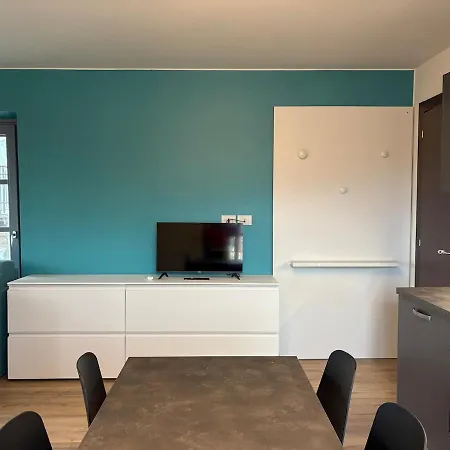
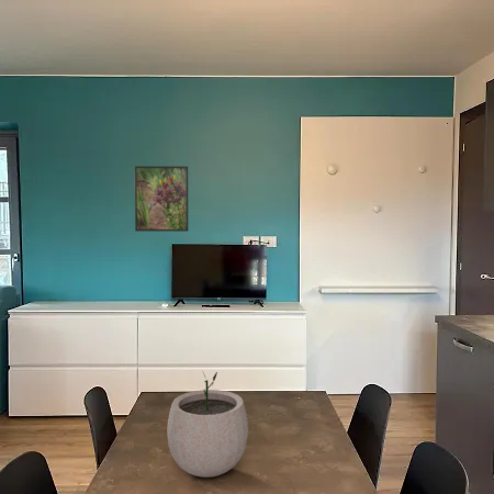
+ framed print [134,165,189,233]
+ plant pot [166,370,249,479]
